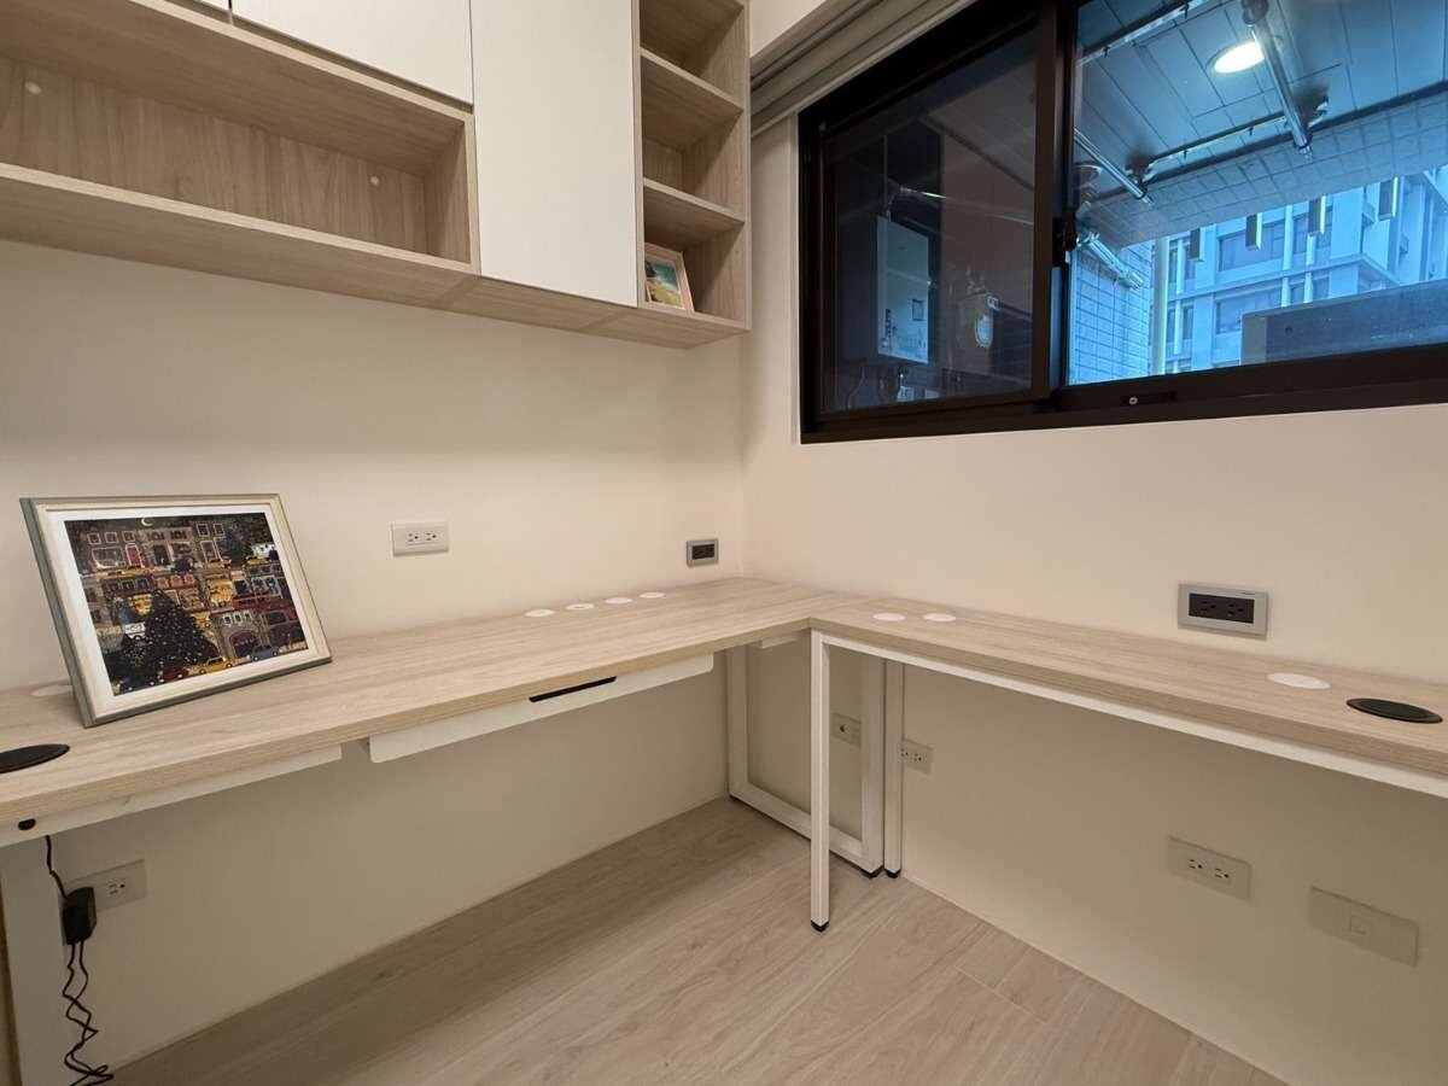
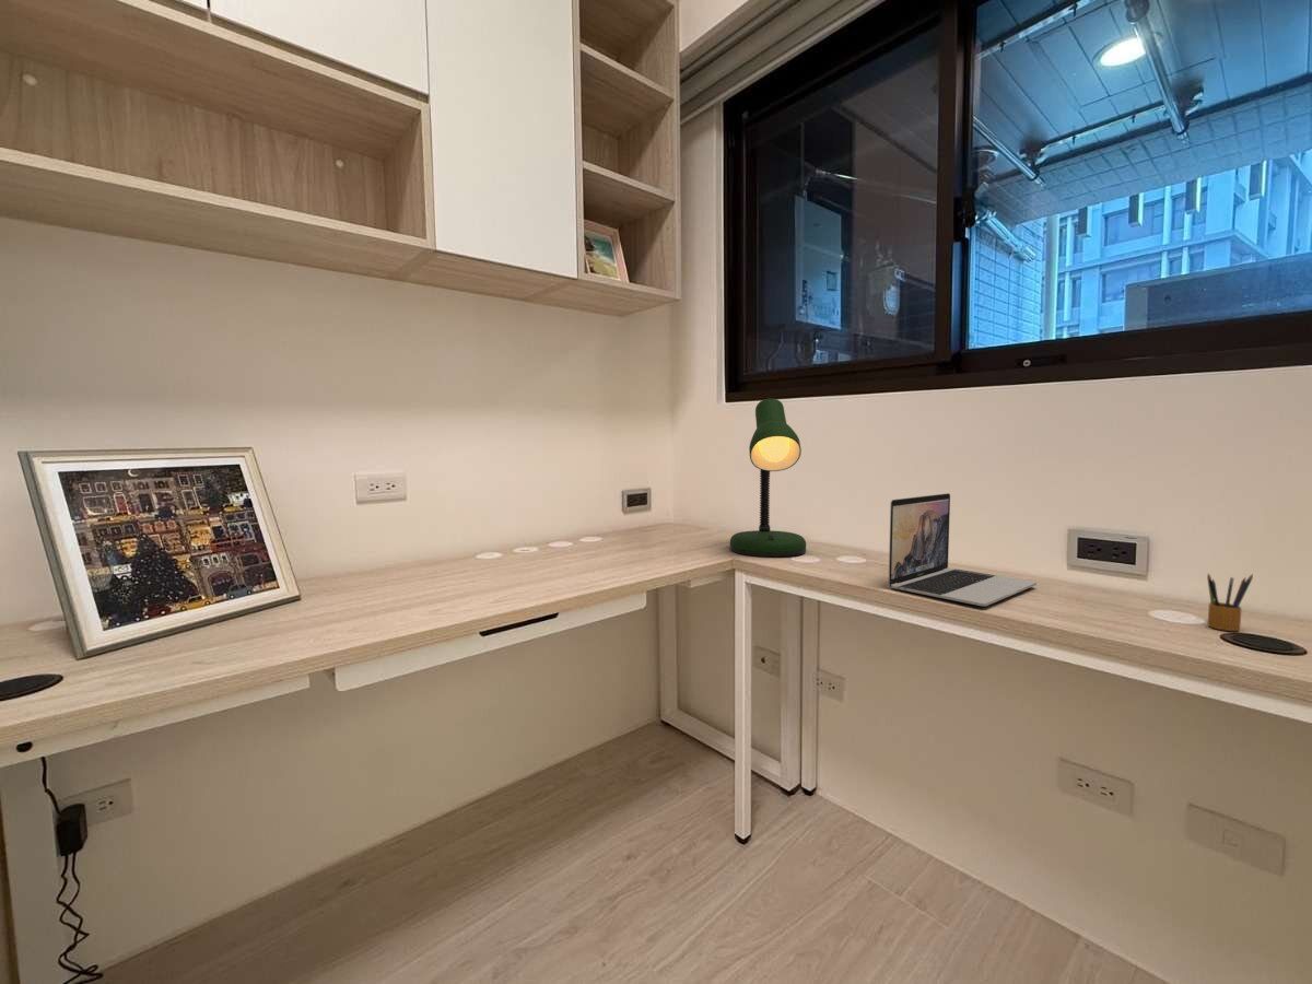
+ laptop [888,492,1038,607]
+ pencil box [1206,572,1254,632]
+ desk lamp [729,398,807,558]
